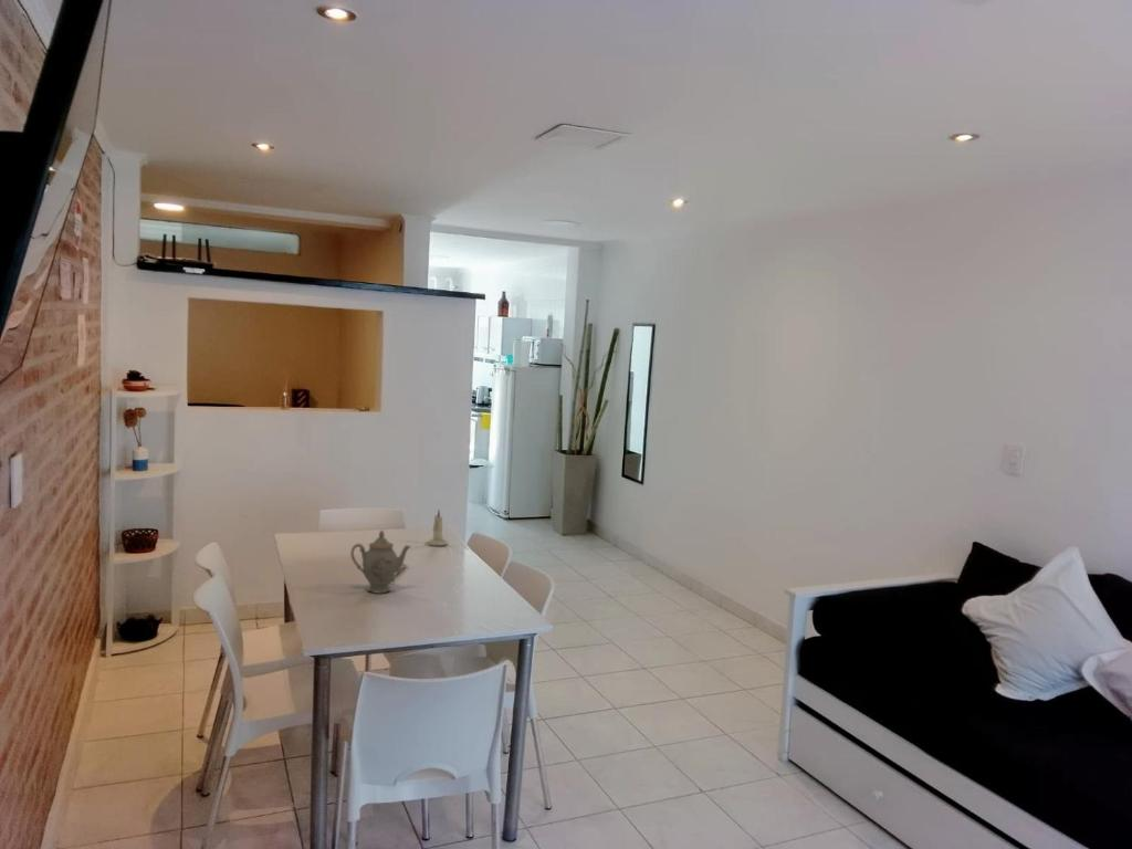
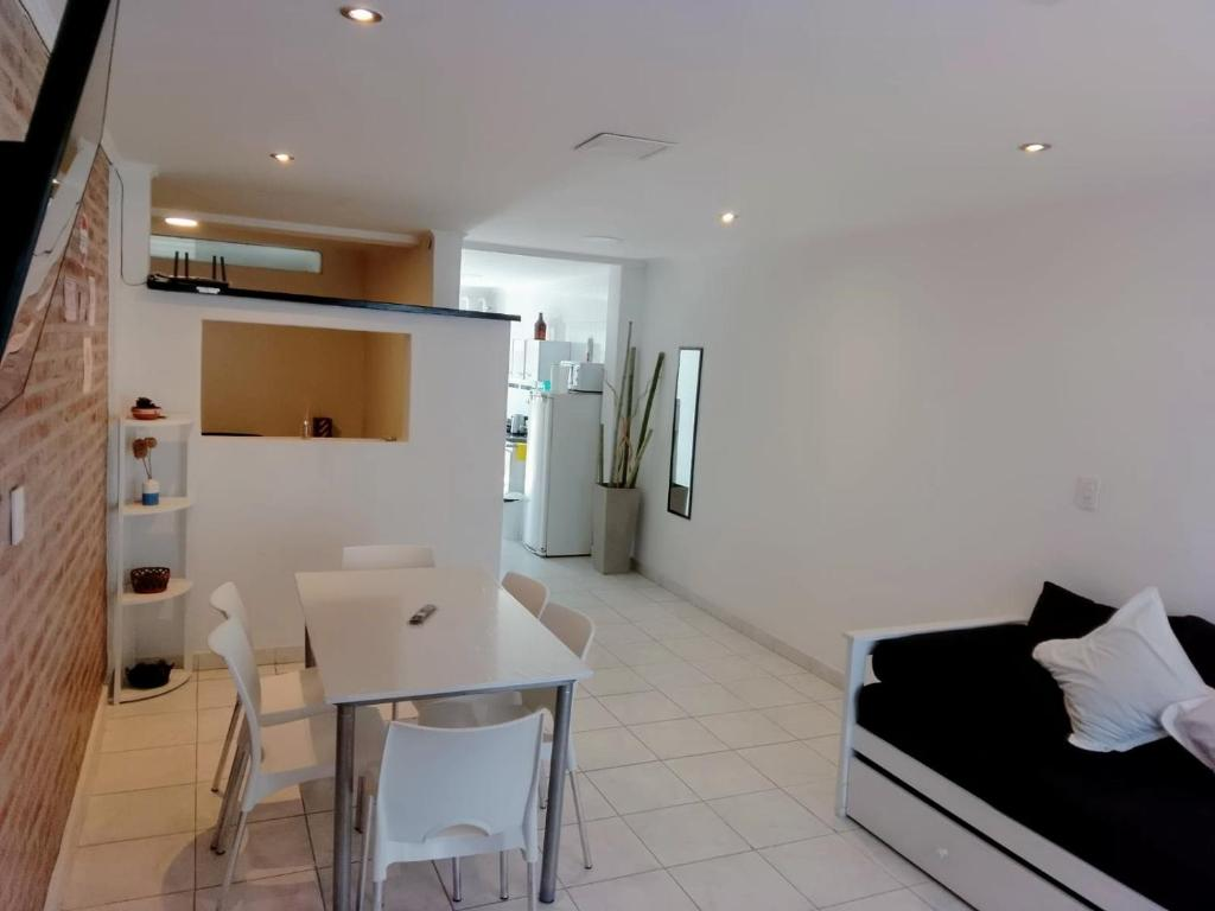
- candle [424,509,449,547]
- chinaware [349,530,412,595]
